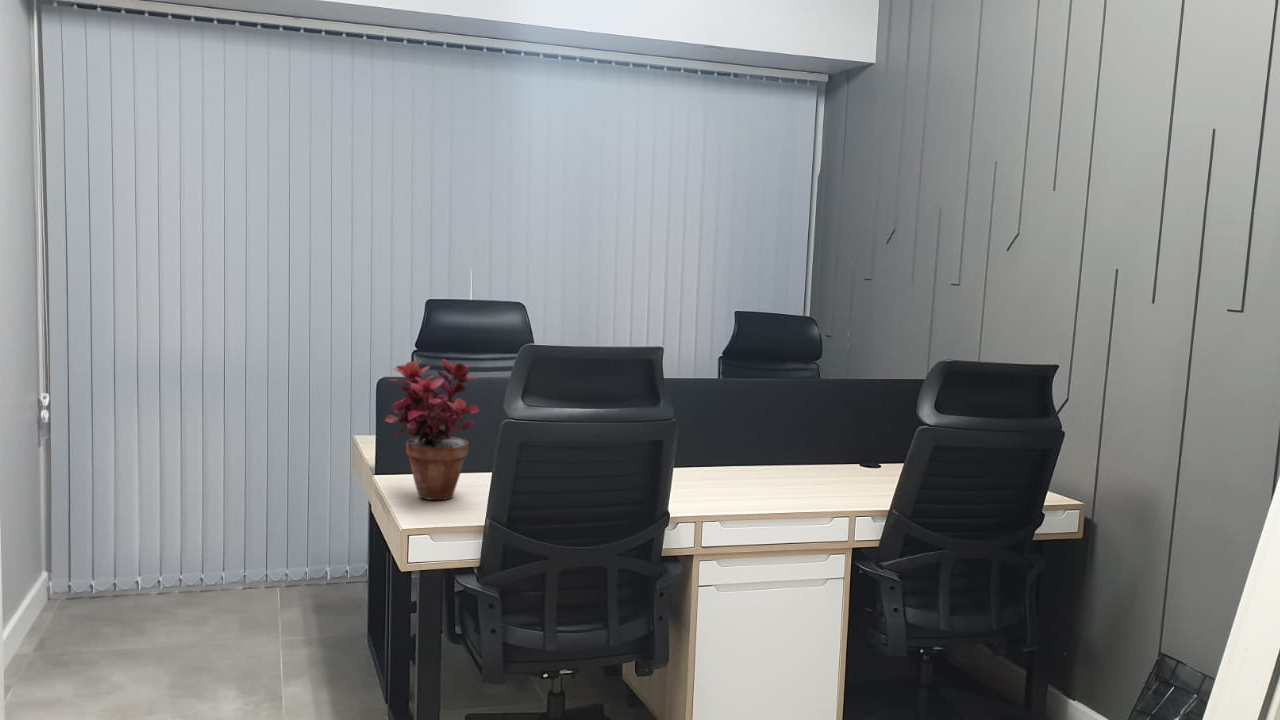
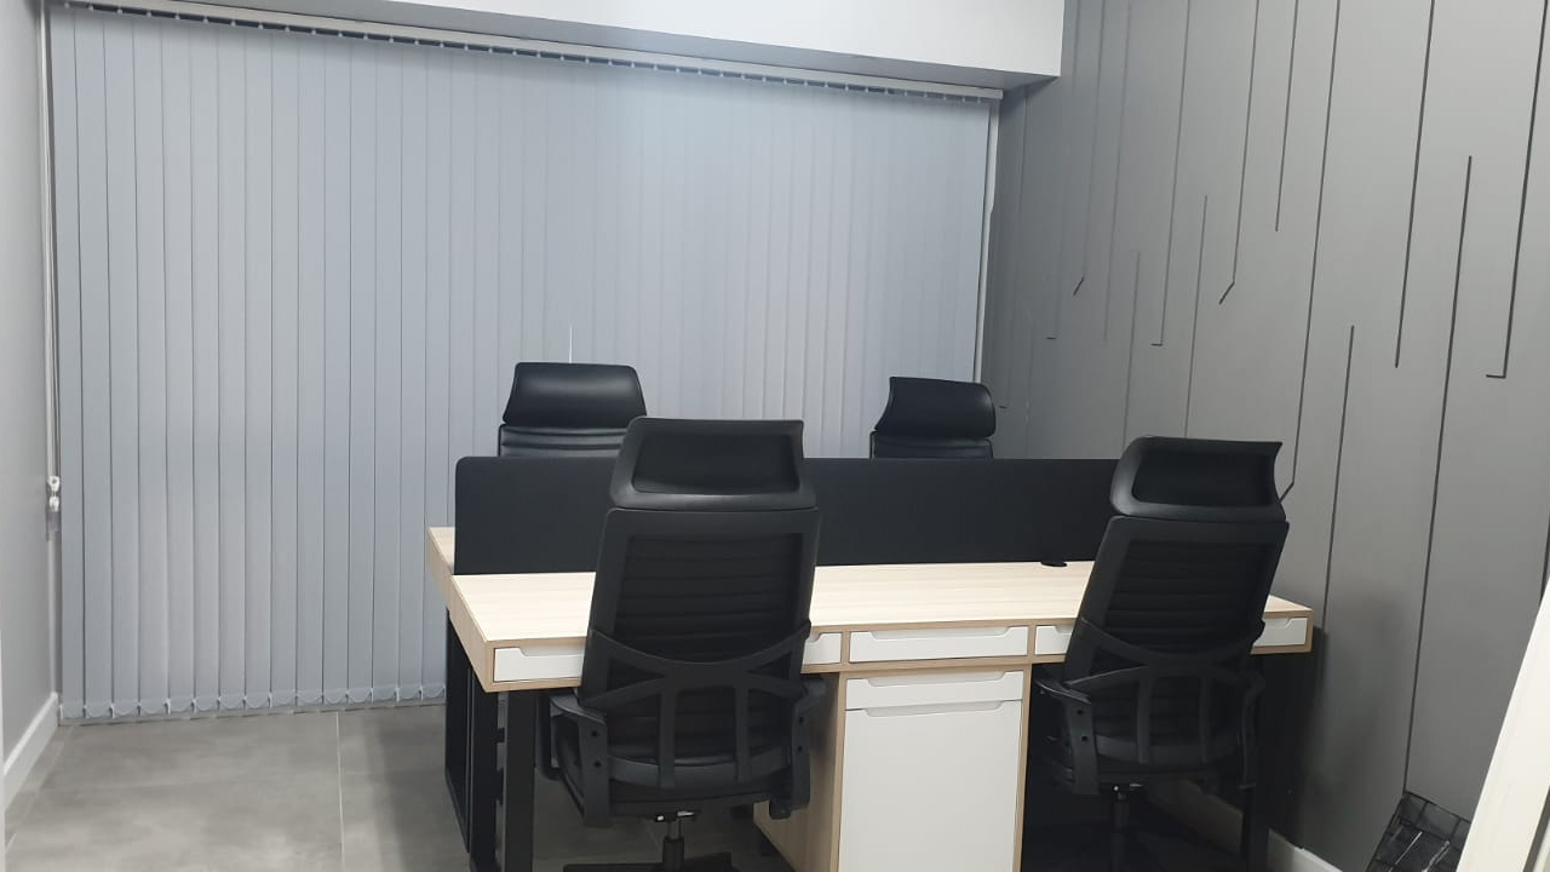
- potted plant [384,358,480,501]
